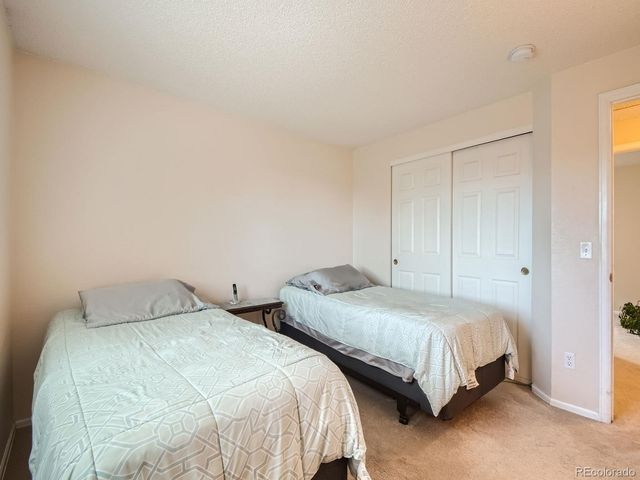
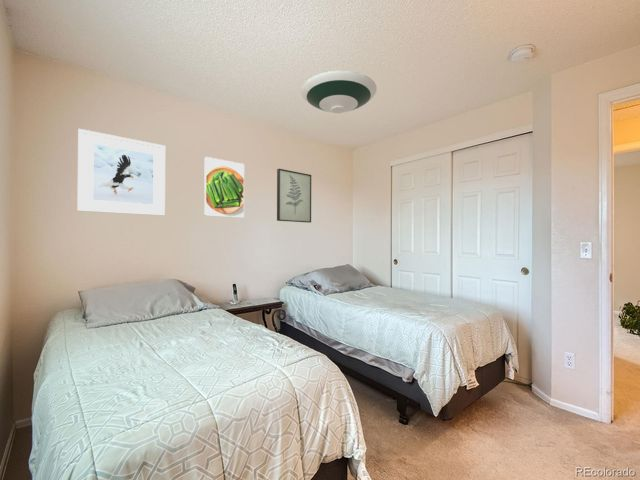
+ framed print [203,156,245,219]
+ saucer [300,70,378,114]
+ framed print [77,128,166,217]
+ wall art [276,168,312,224]
